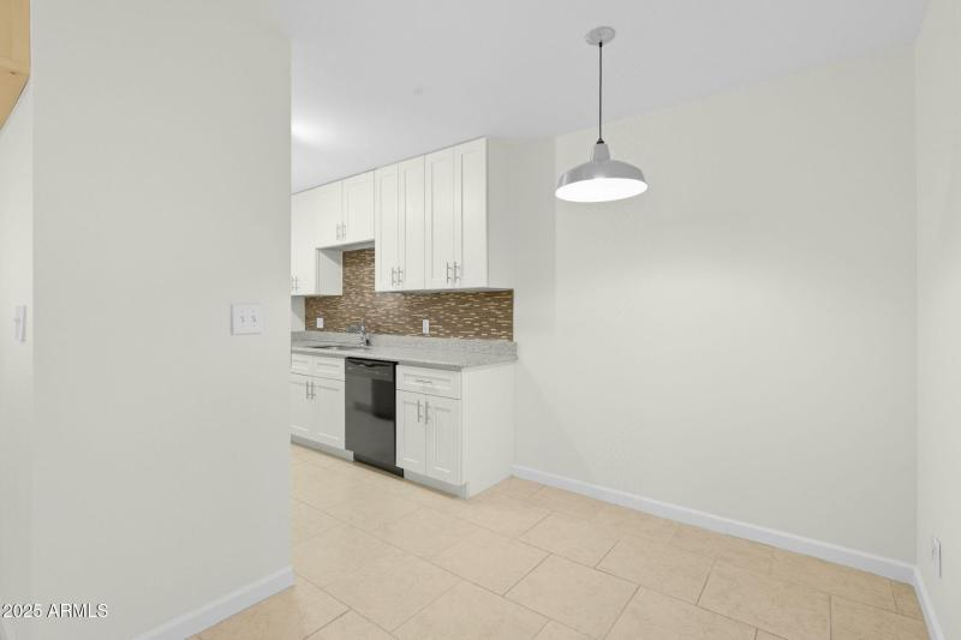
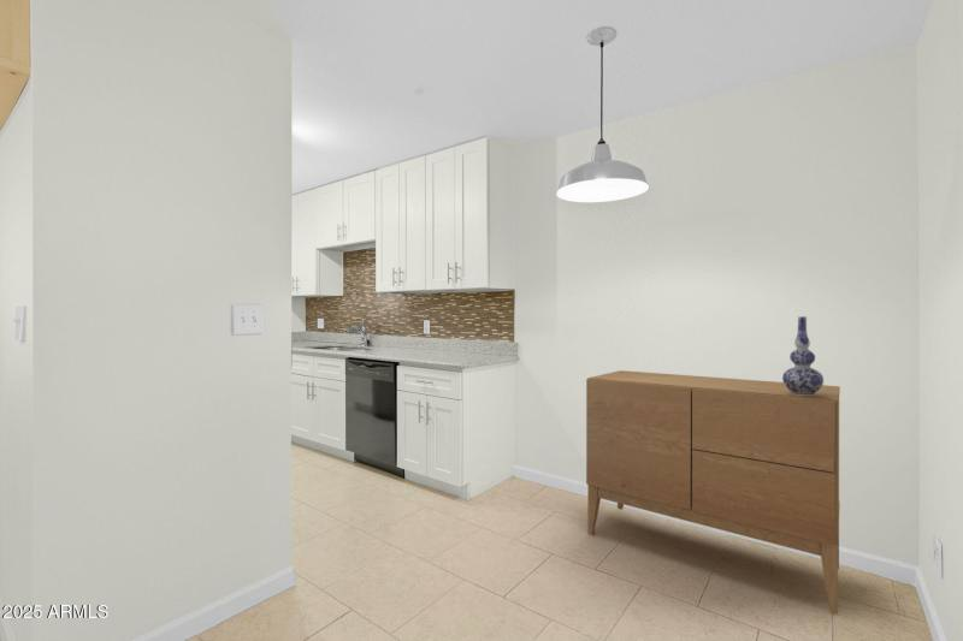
+ sideboard [585,369,841,615]
+ vase [781,315,825,396]
